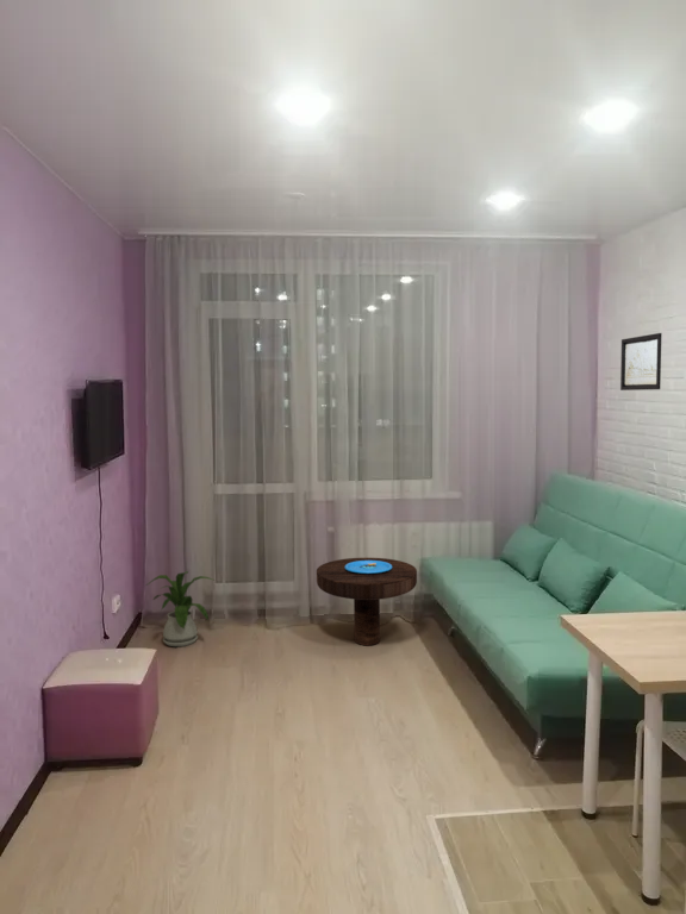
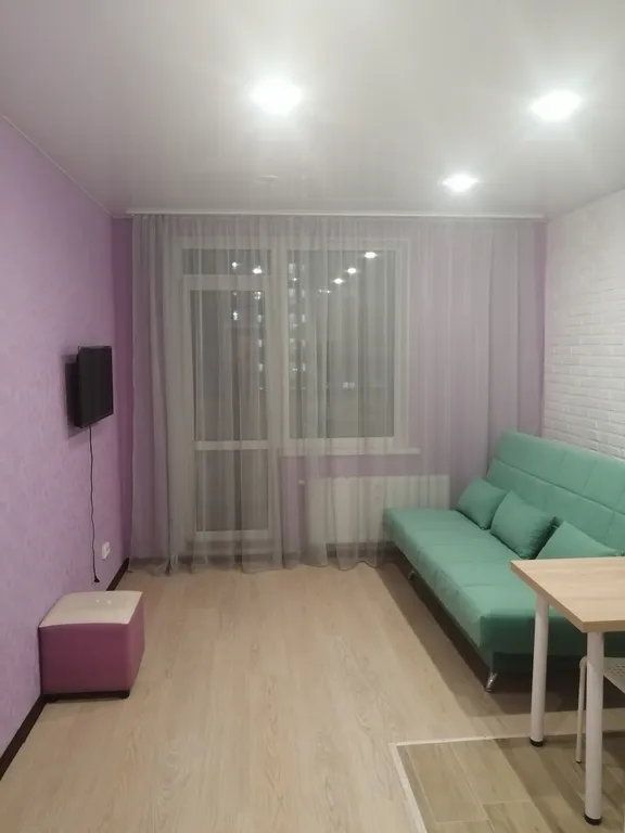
- wall art [619,332,663,392]
- side table [316,557,418,646]
- house plant [145,570,217,647]
